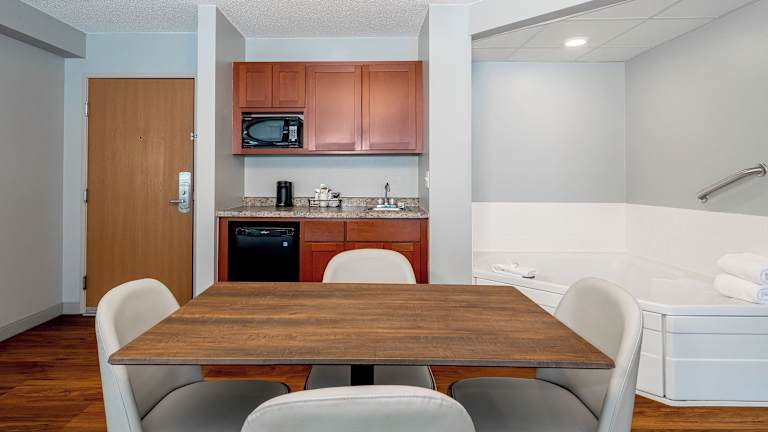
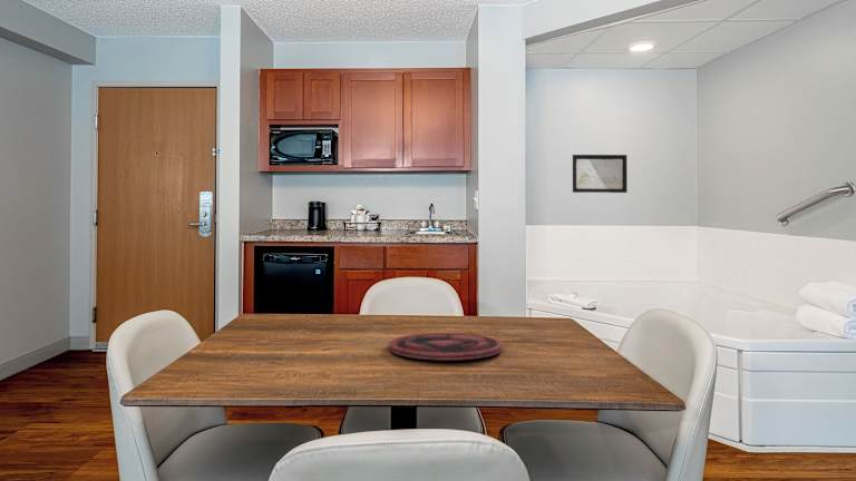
+ wall art [572,154,629,194]
+ plate [388,332,503,361]
